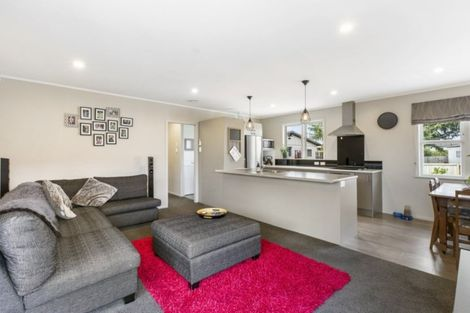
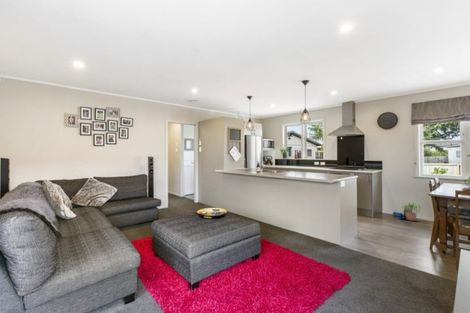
+ potted plant [402,202,425,222]
